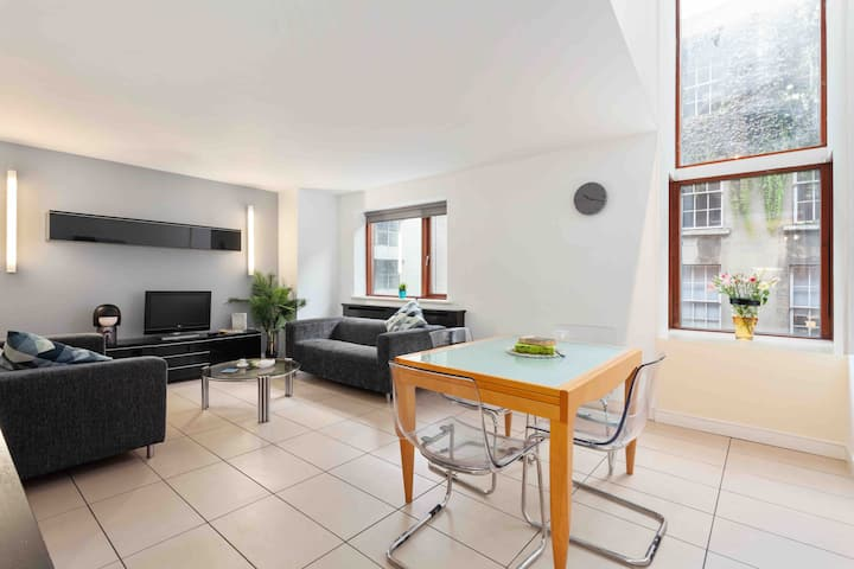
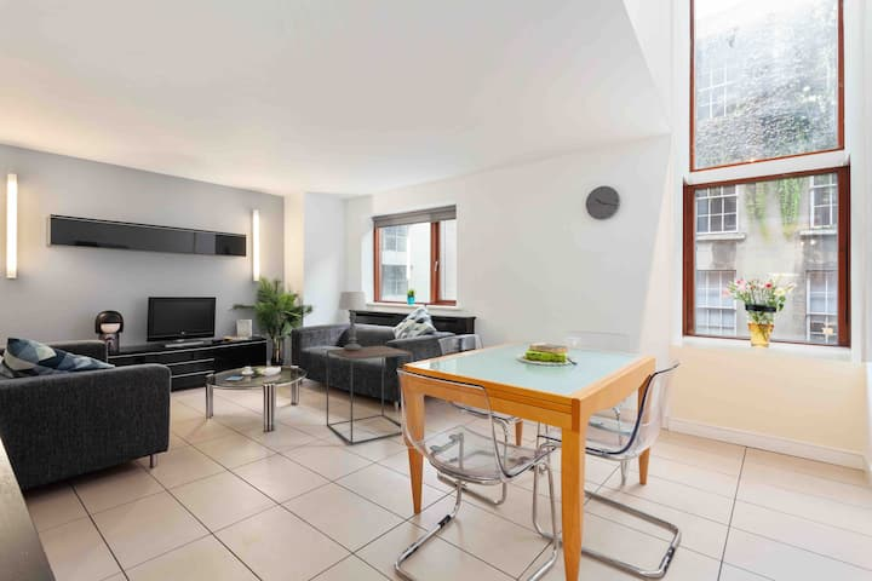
+ side table [326,345,414,445]
+ table lamp [337,290,368,351]
